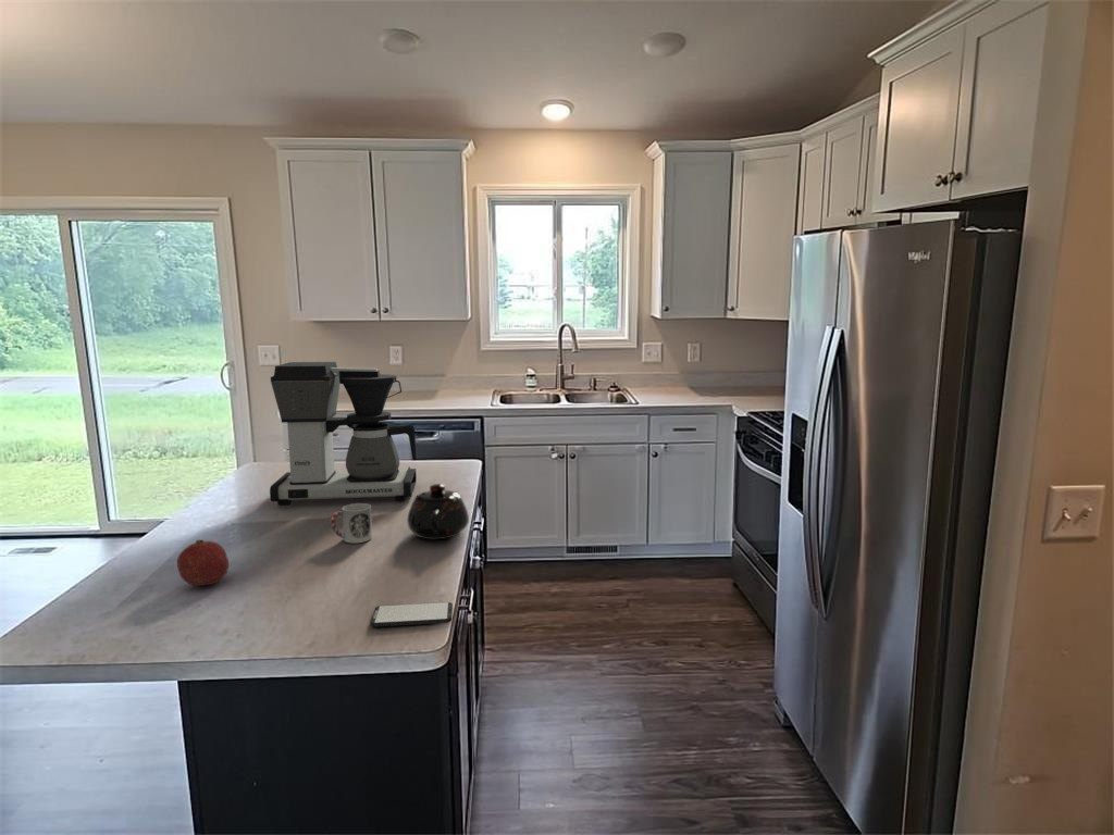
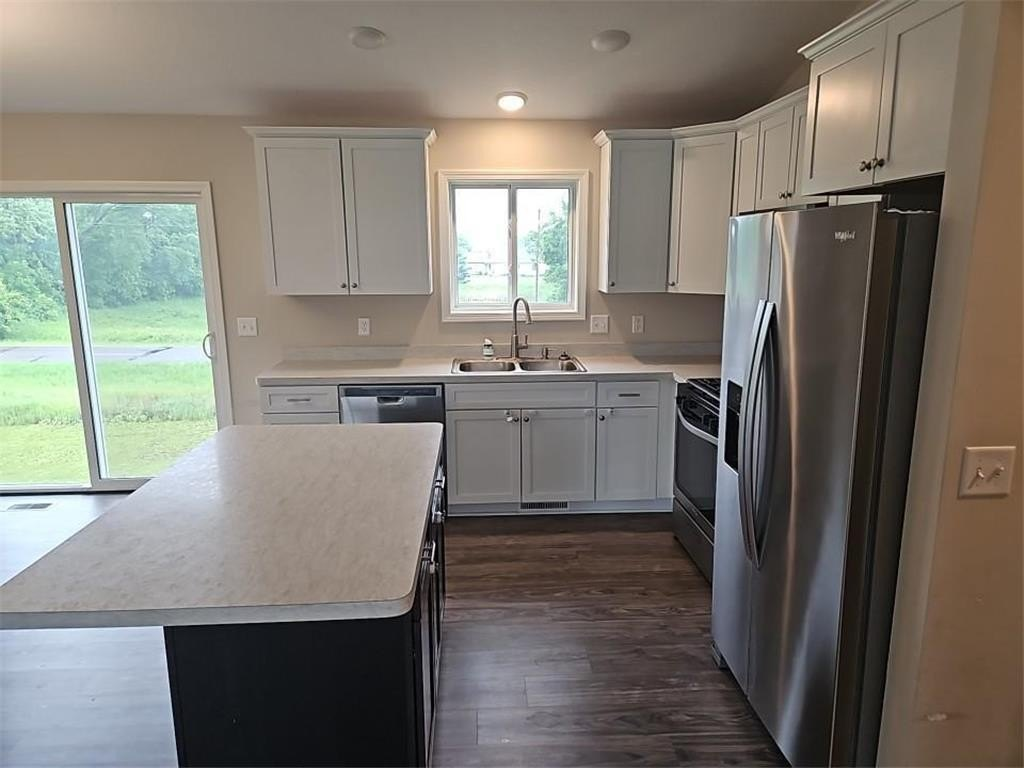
- fruit [176,538,230,587]
- smartphone [370,601,454,628]
- teapot [406,483,470,540]
- cup [329,502,373,544]
- coffee maker [269,361,418,507]
